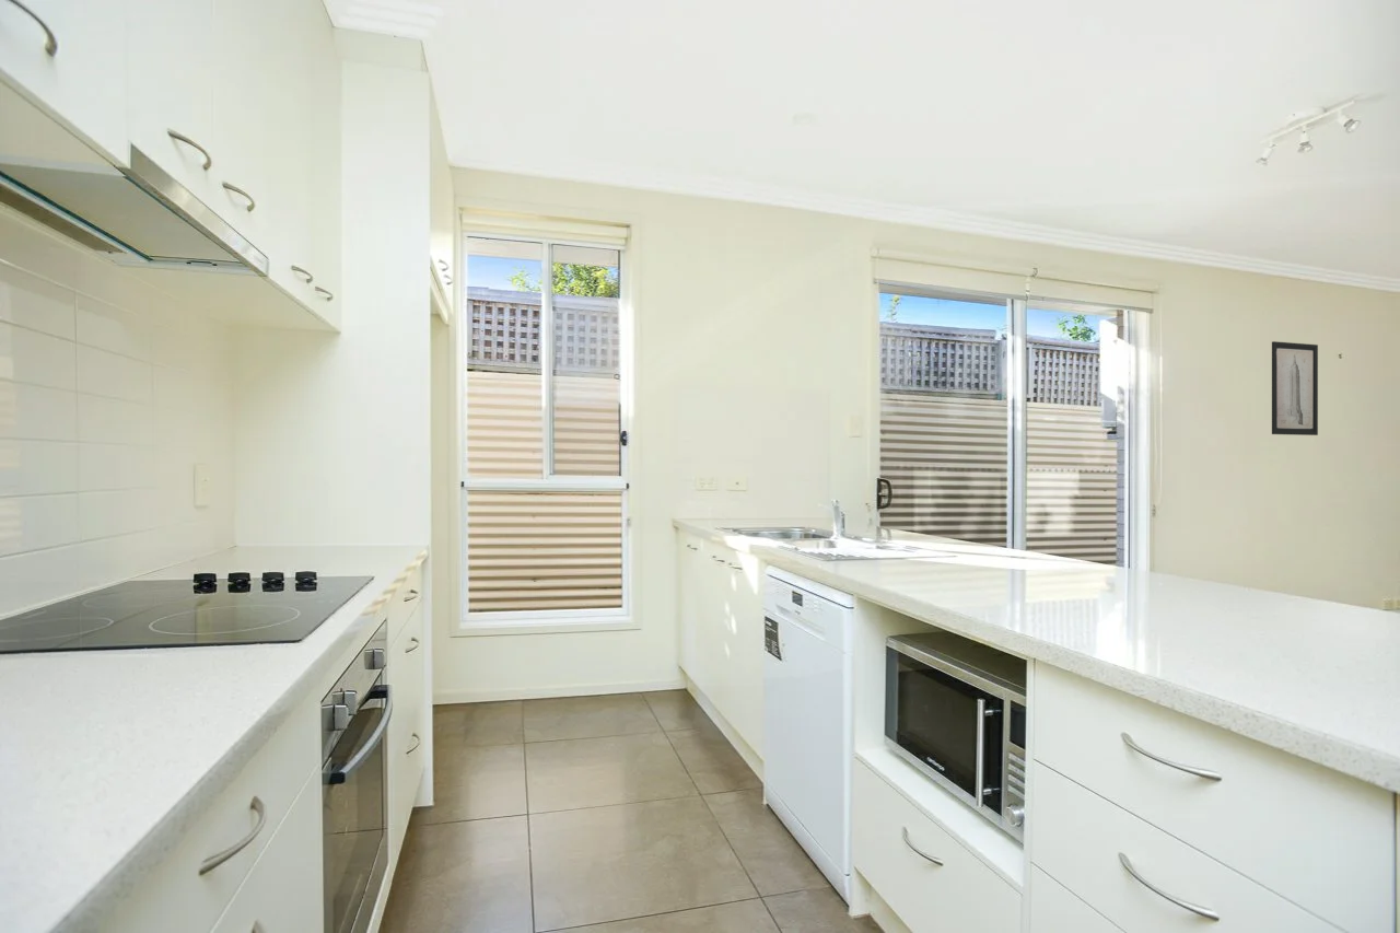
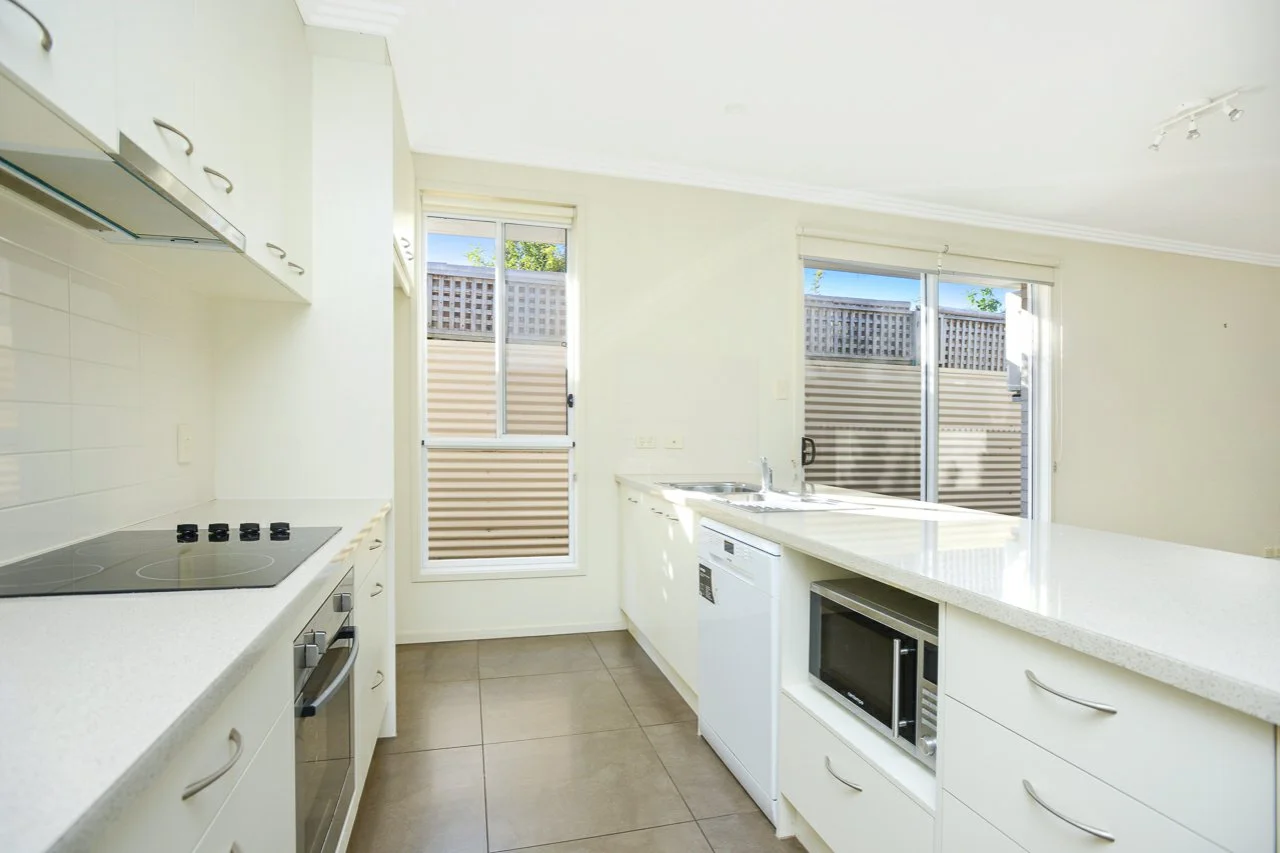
- wall art [1271,340,1319,436]
